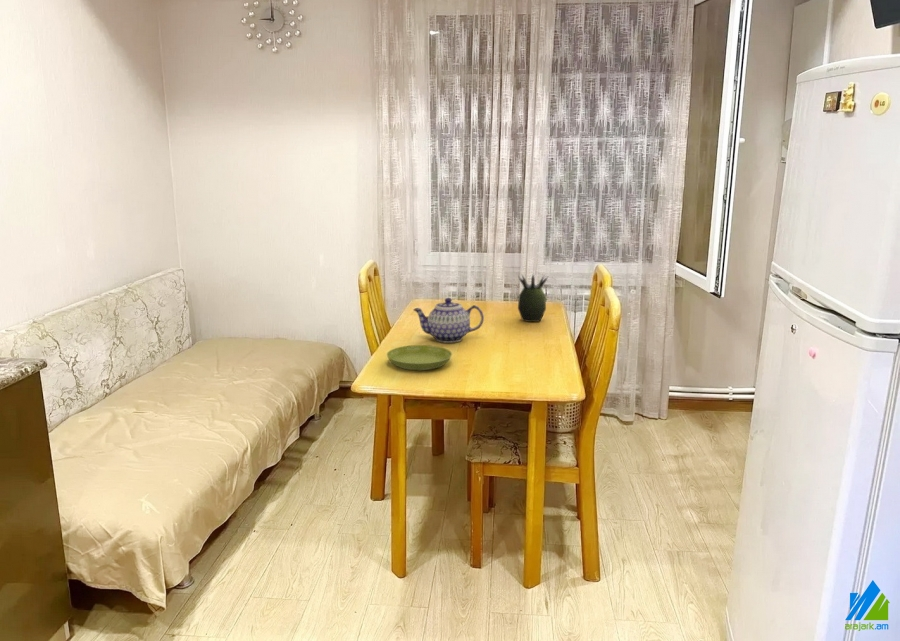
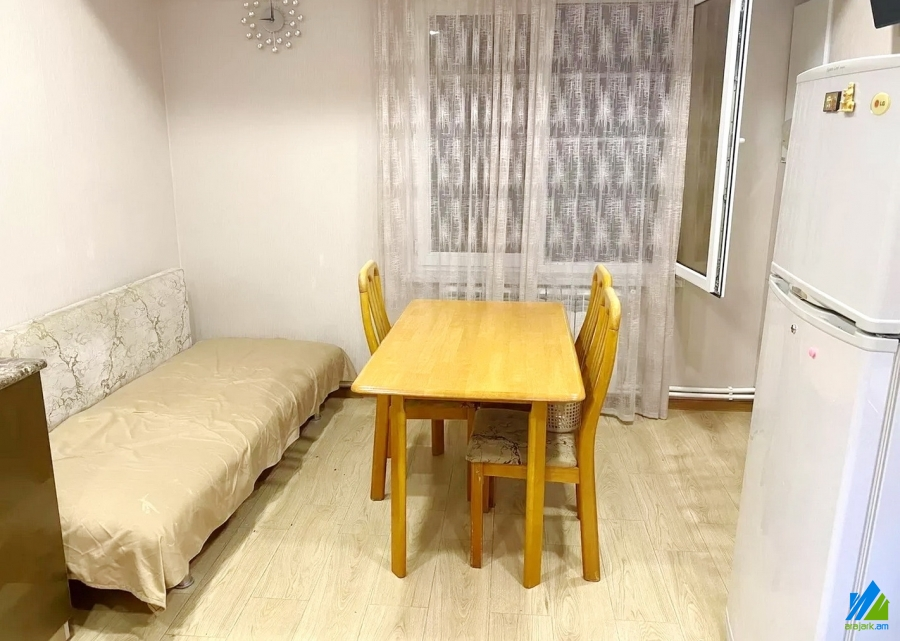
- teapot [412,297,485,344]
- succulent plant [517,273,549,323]
- saucer [386,344,453,371]
